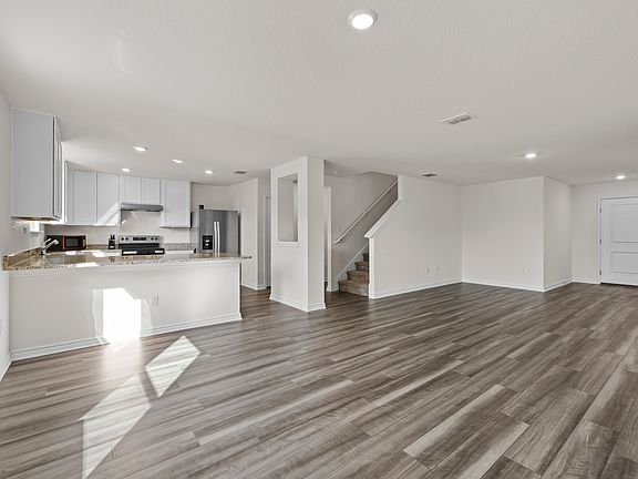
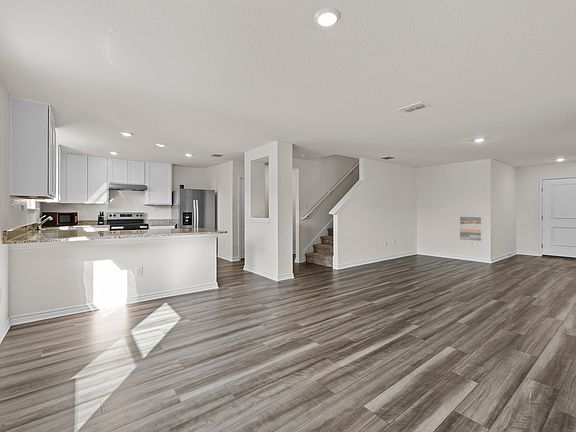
+ wall art [459,214,482,242]
